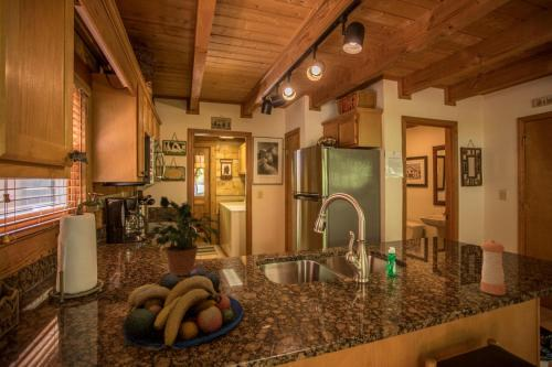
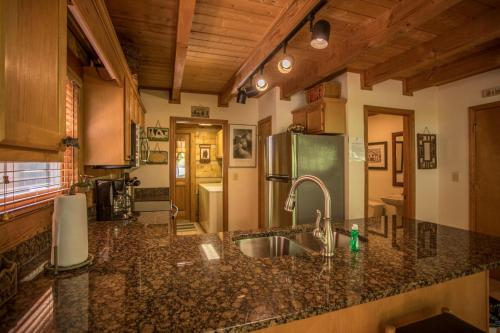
- fruit bowl [121,266,245,353]
- pepper shaker [480,239,507,296]
- potted plant [147,195,222,277]
